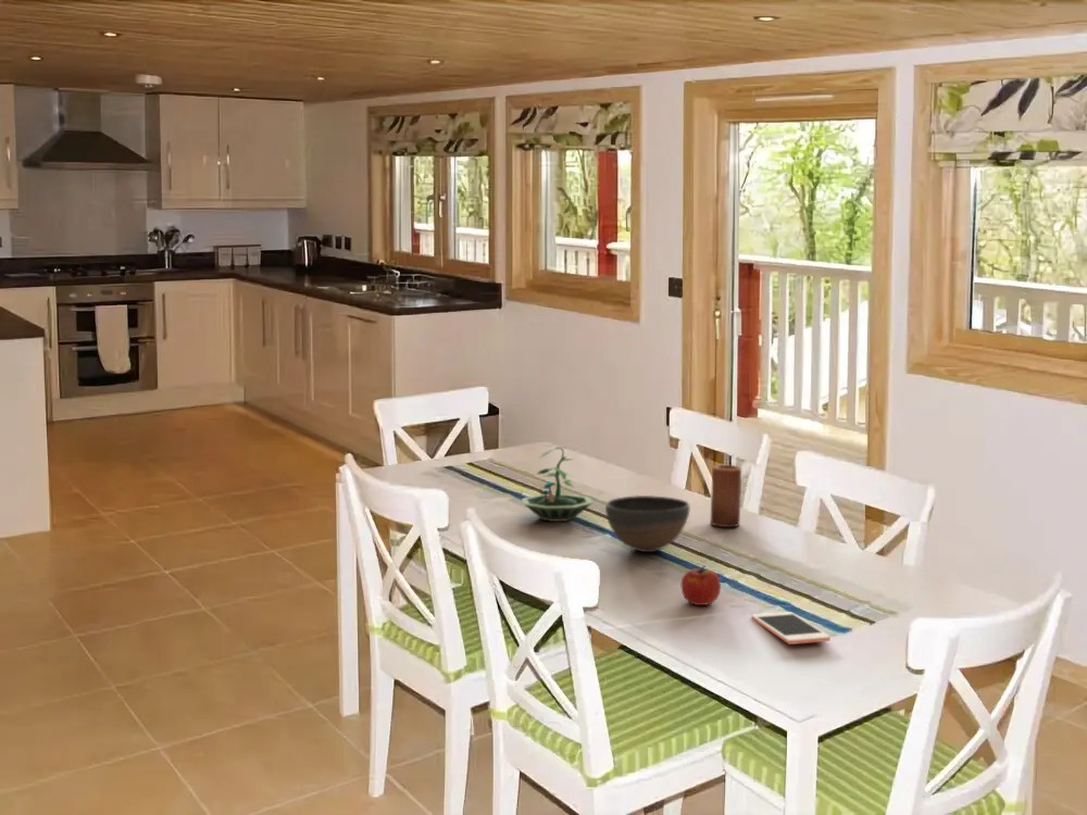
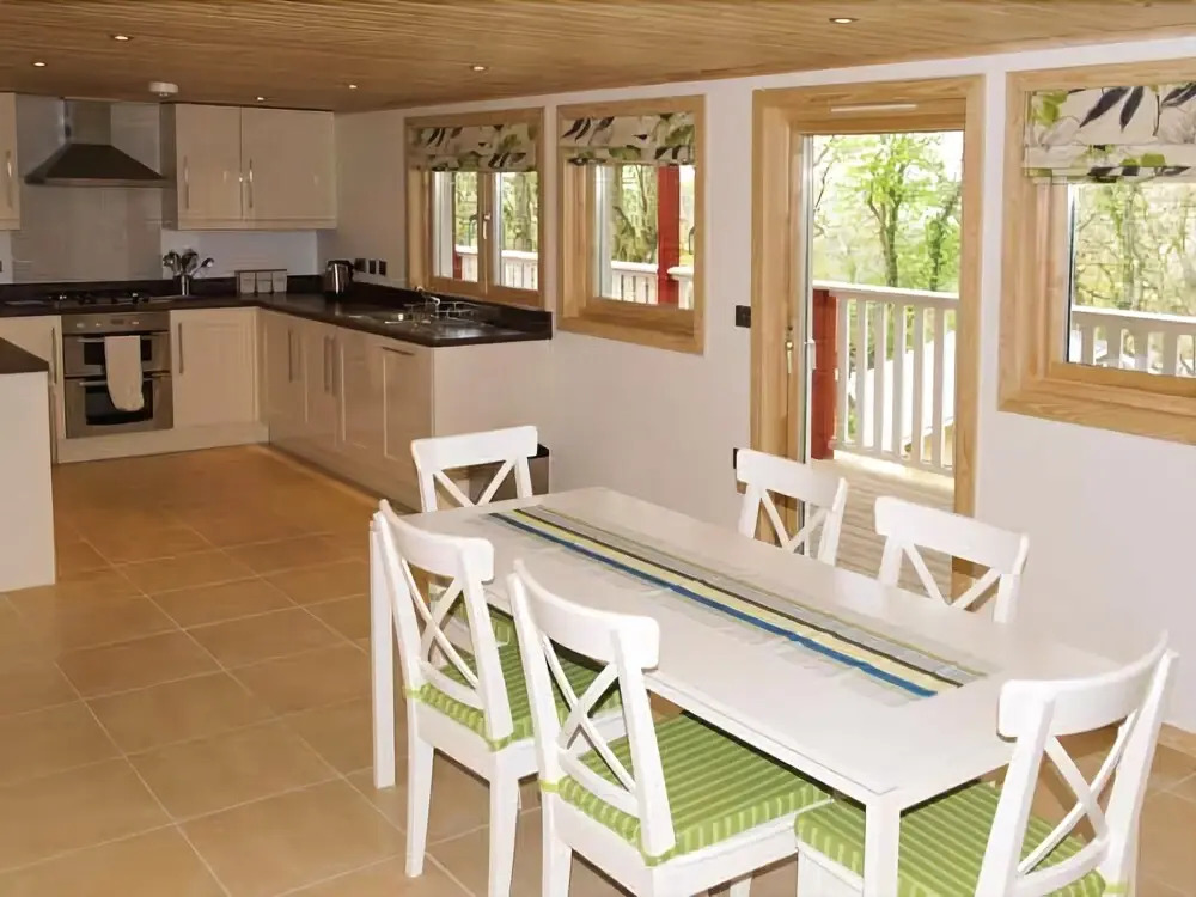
- fruit [680,564,722,606]
- bowl [604,494,691,553]
- cell phone [751,611,832,645]
- candle [710,464,742,528]
- terrarium [521,446,595,523]
